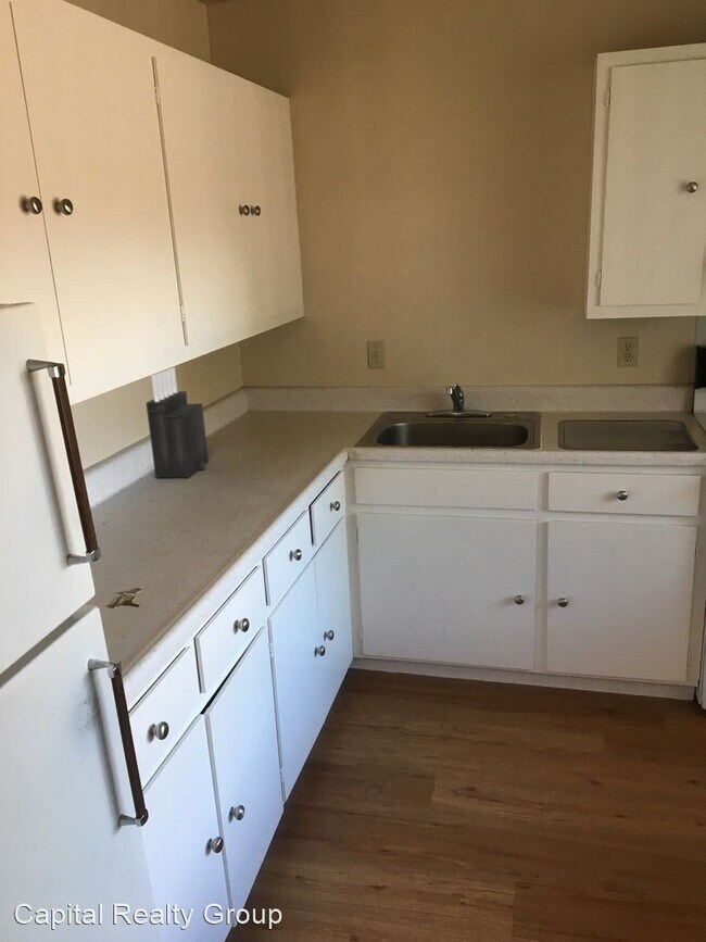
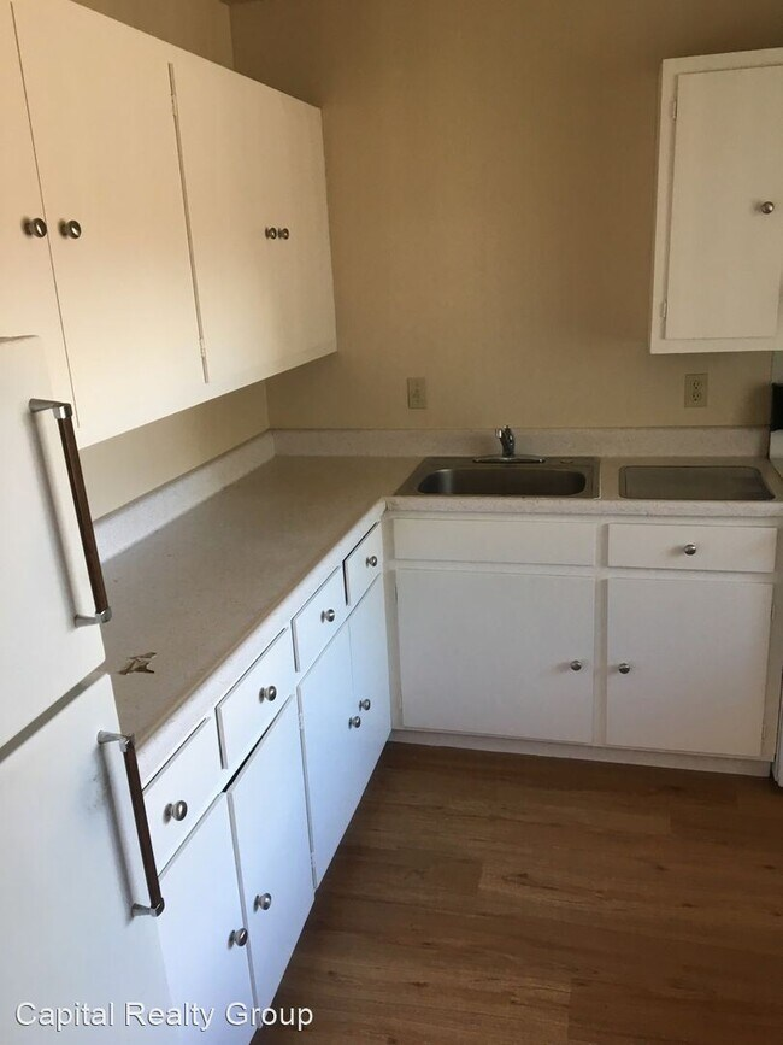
- knife block [146,366,210,479]
